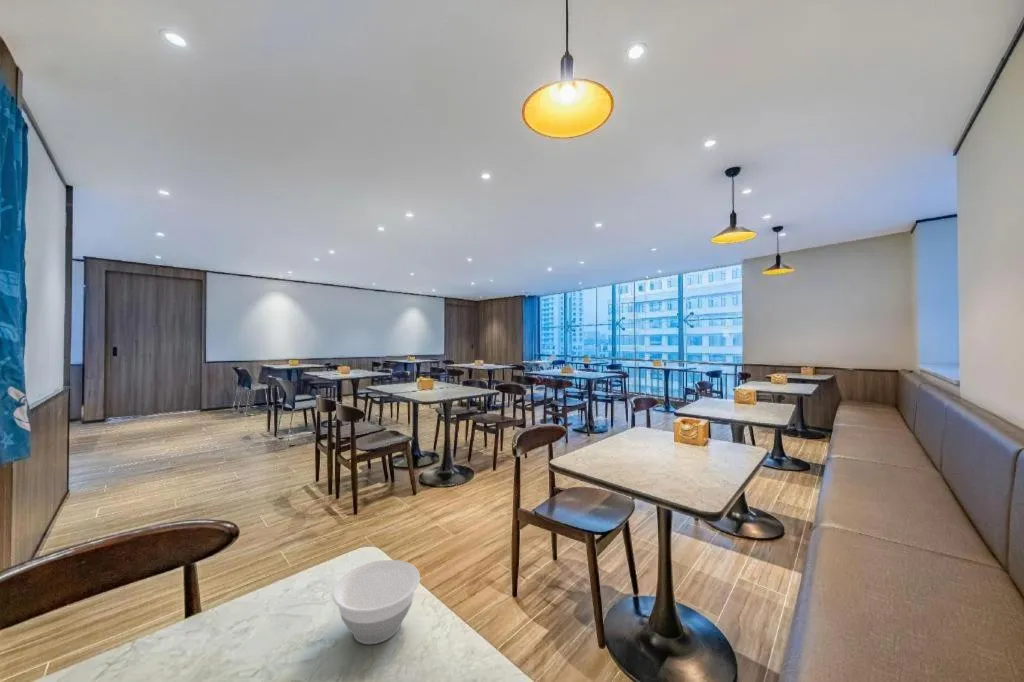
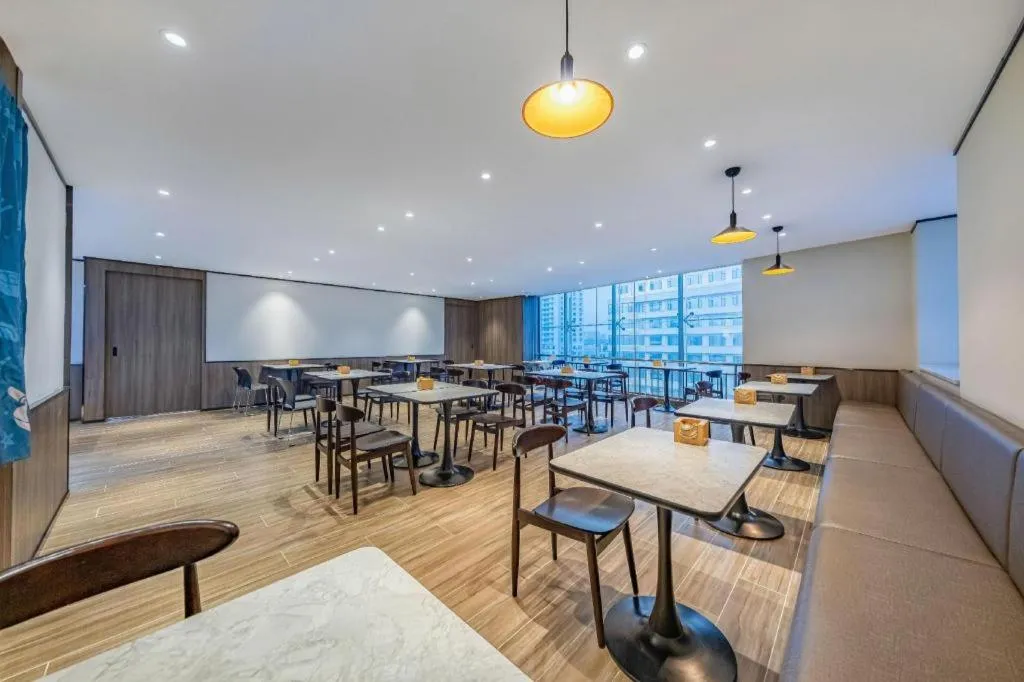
- bowl [331,559,421,645]
